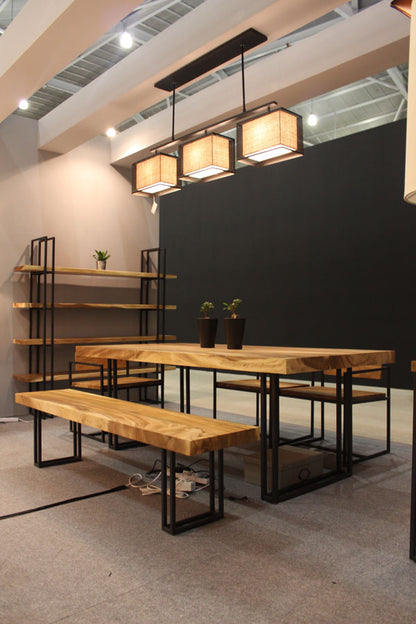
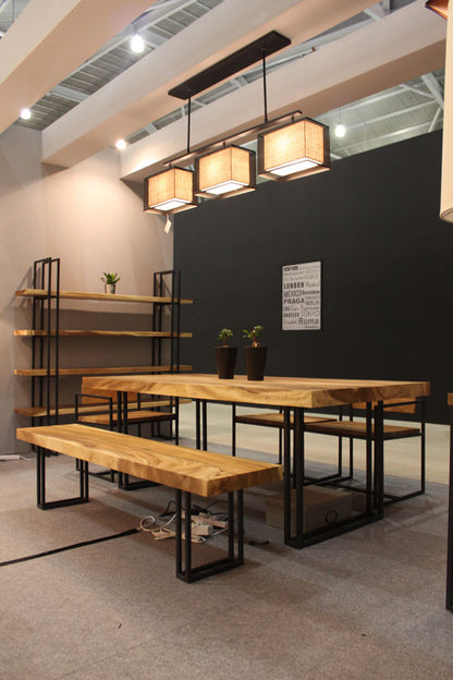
+ wall art [280,259,325,332]
